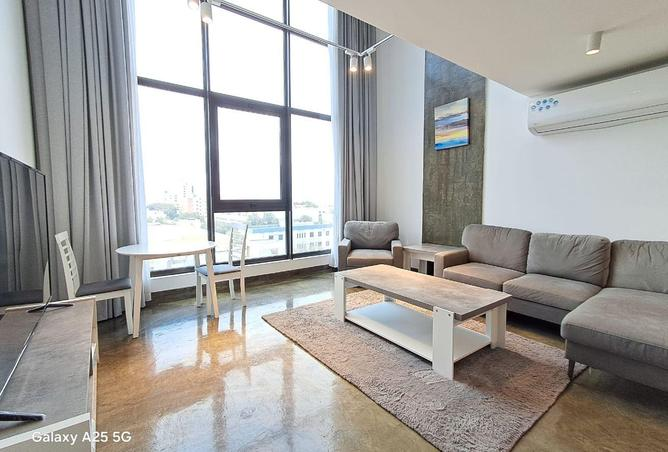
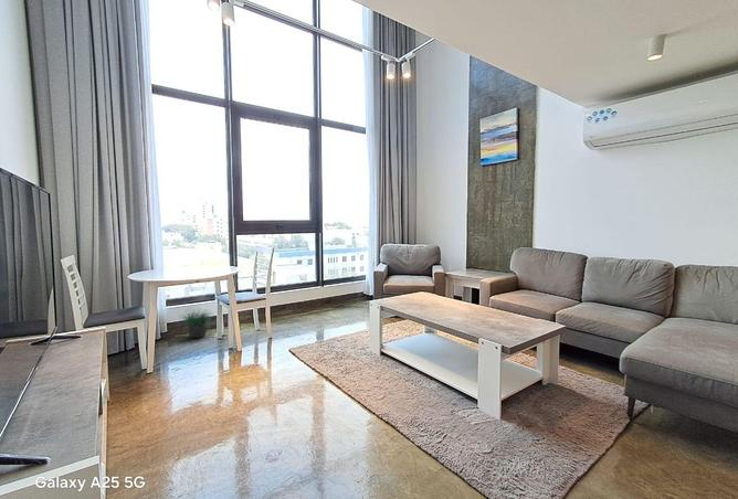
+ potted plant [179,302,213,339]
